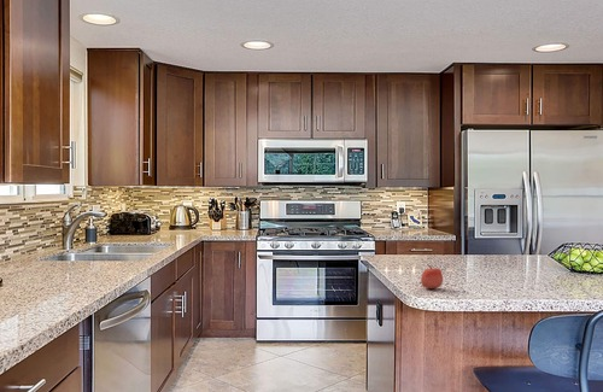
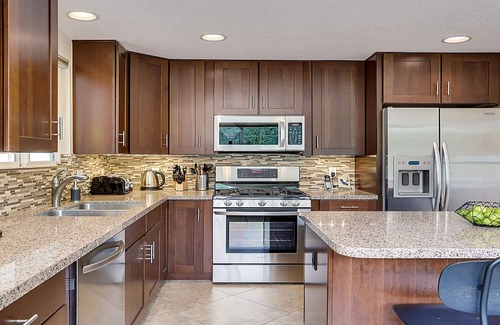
- apple [420,264,444,289]
